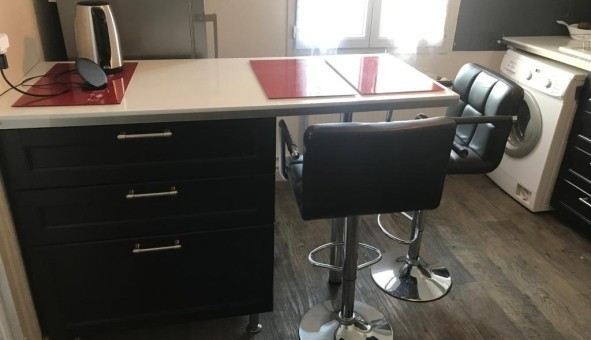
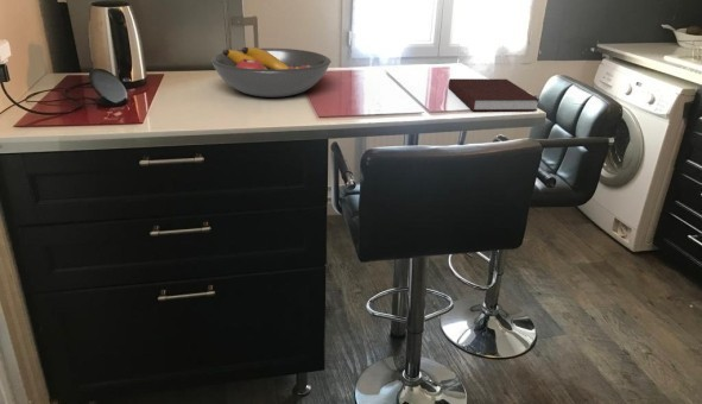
+ notebook [447,77,539,112]
+ fruit bowl [210,46,333,99]
